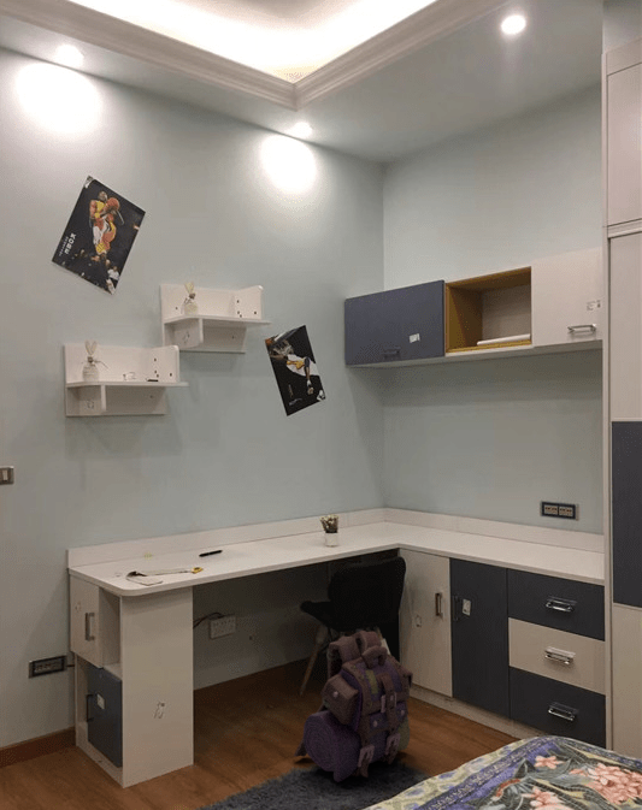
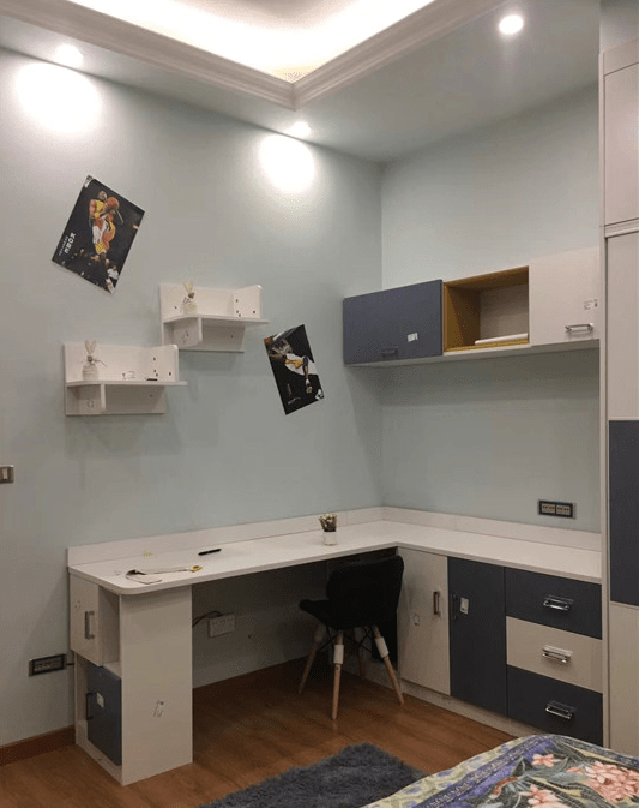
- backpack [293,629,414,784]
